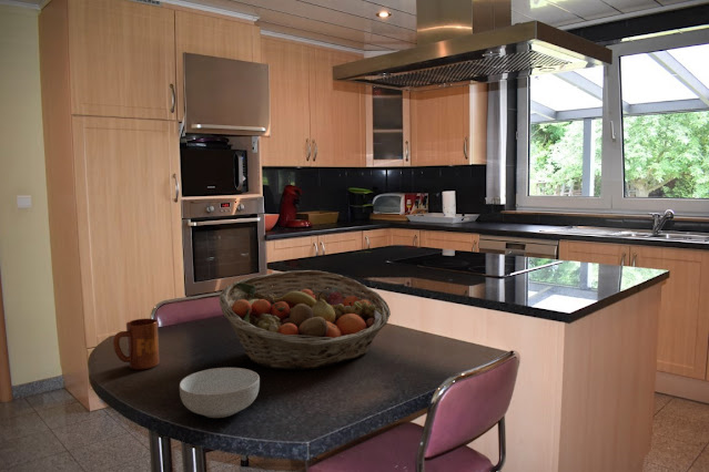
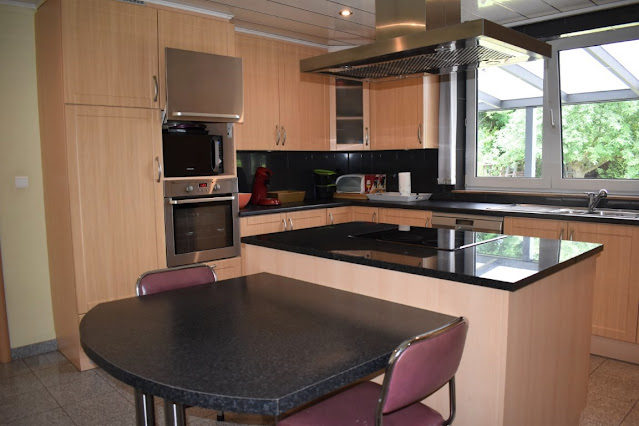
- cereal bowl [179,367,261,419]
- fruit basket [217,269,392,371]
- mug [112,318,160,370]
